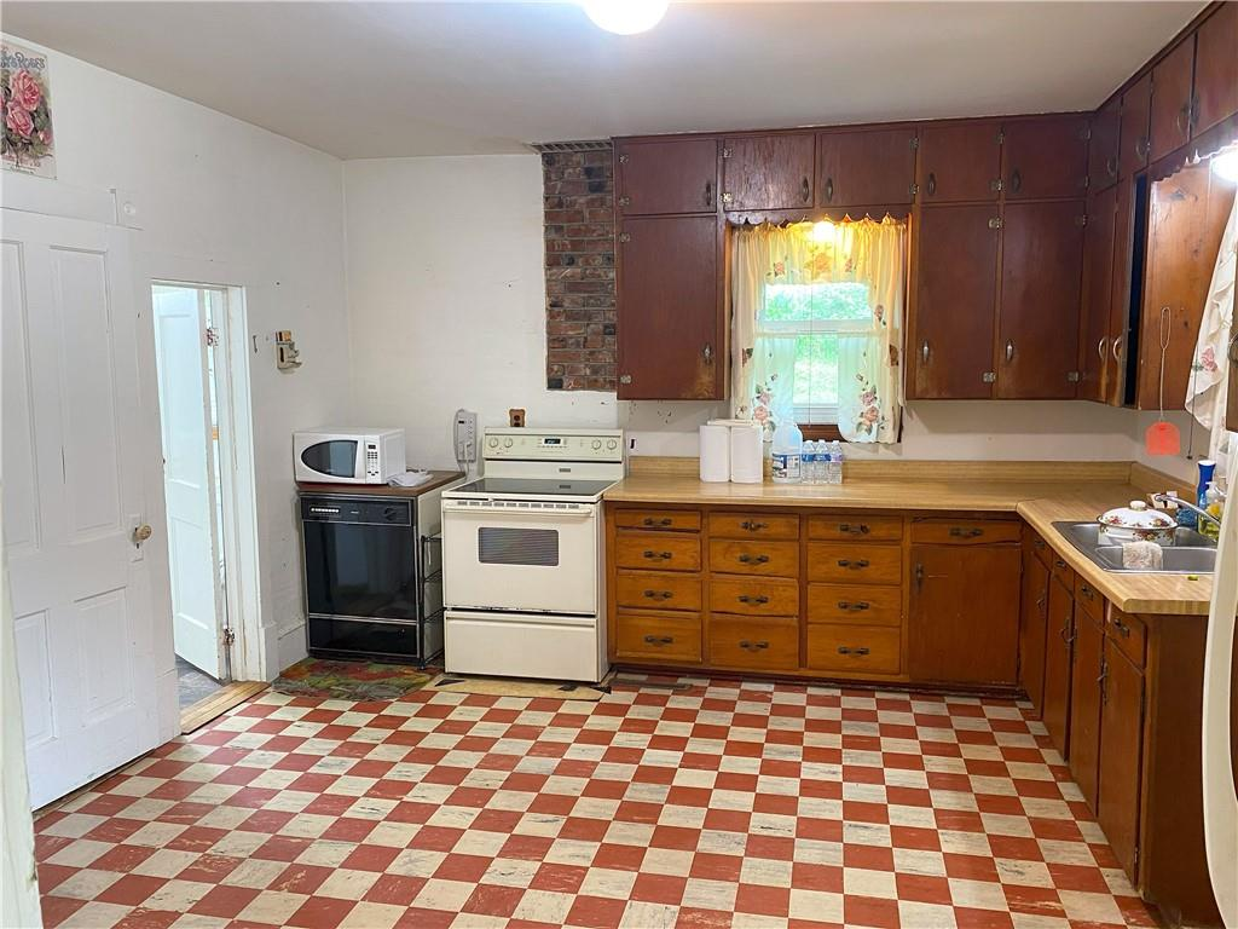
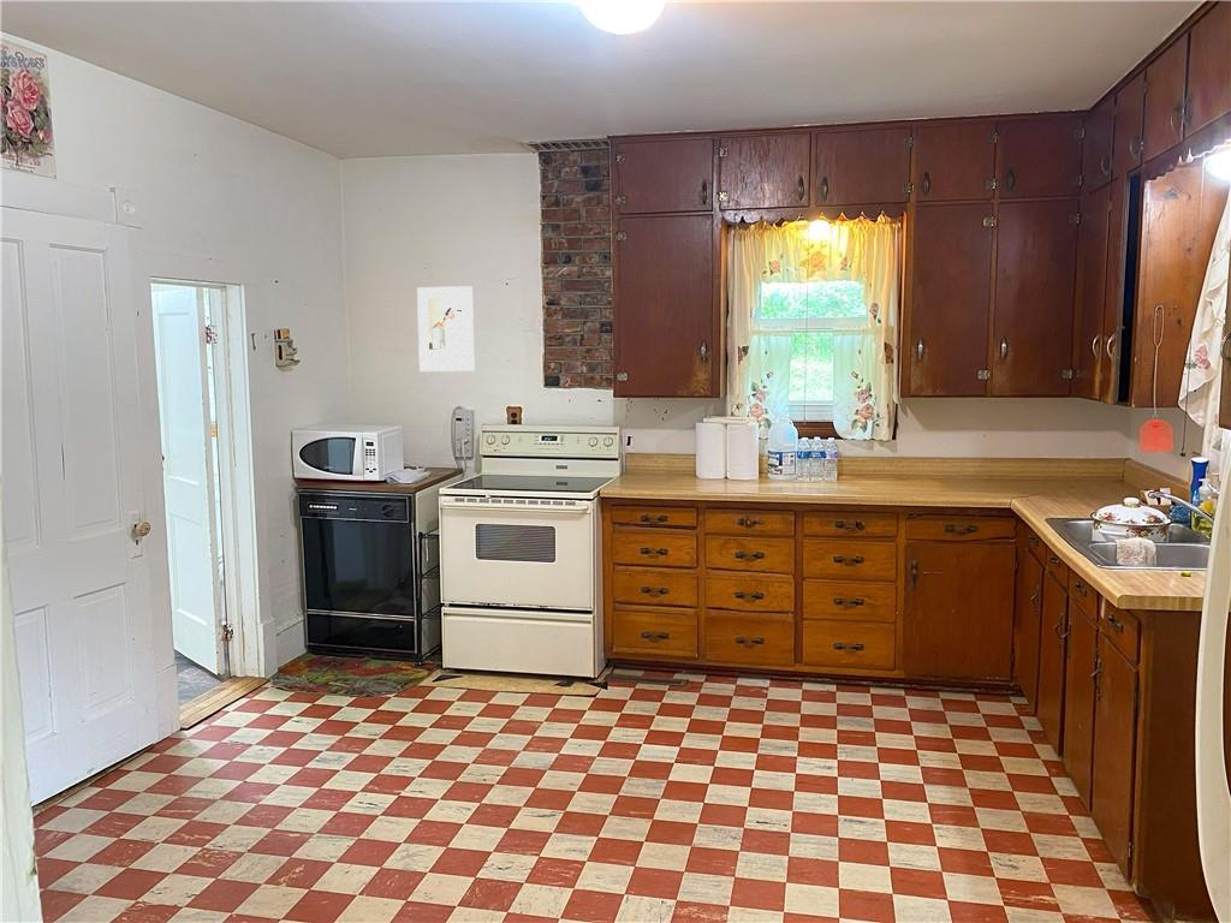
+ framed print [416,285,476,373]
